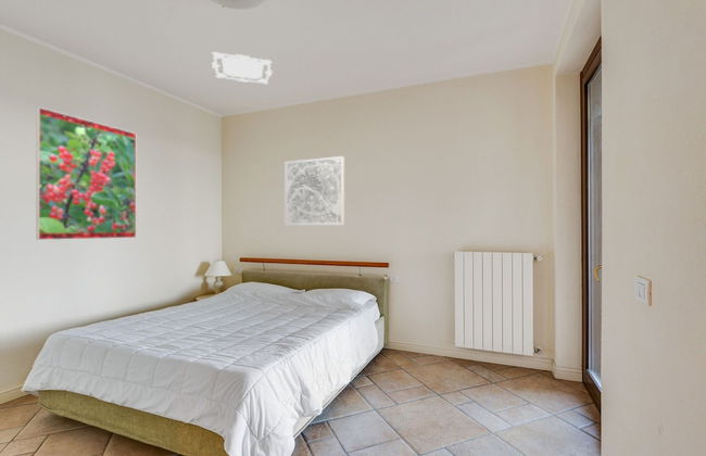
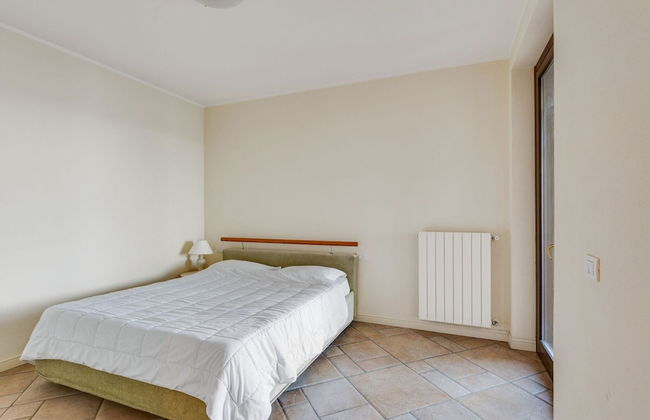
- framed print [35,106,137,241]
- ceiling light [211,51,274,85]
- wall art [283,155,345,227]
